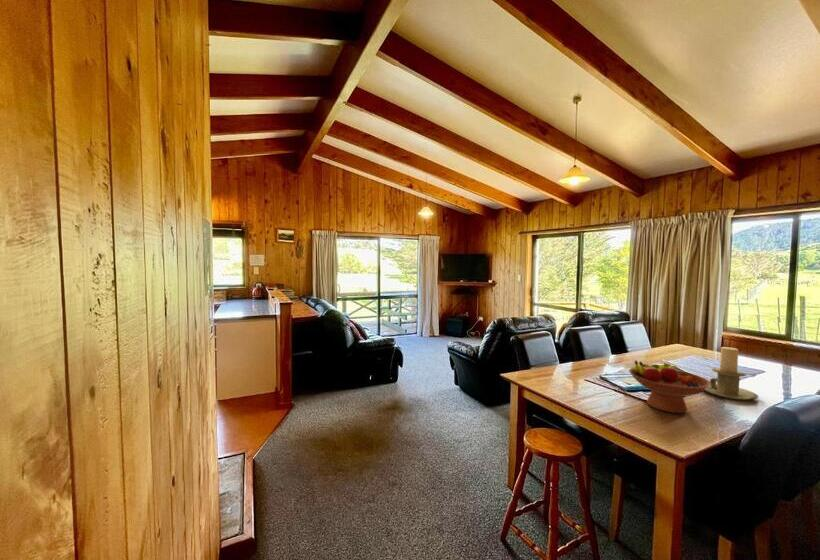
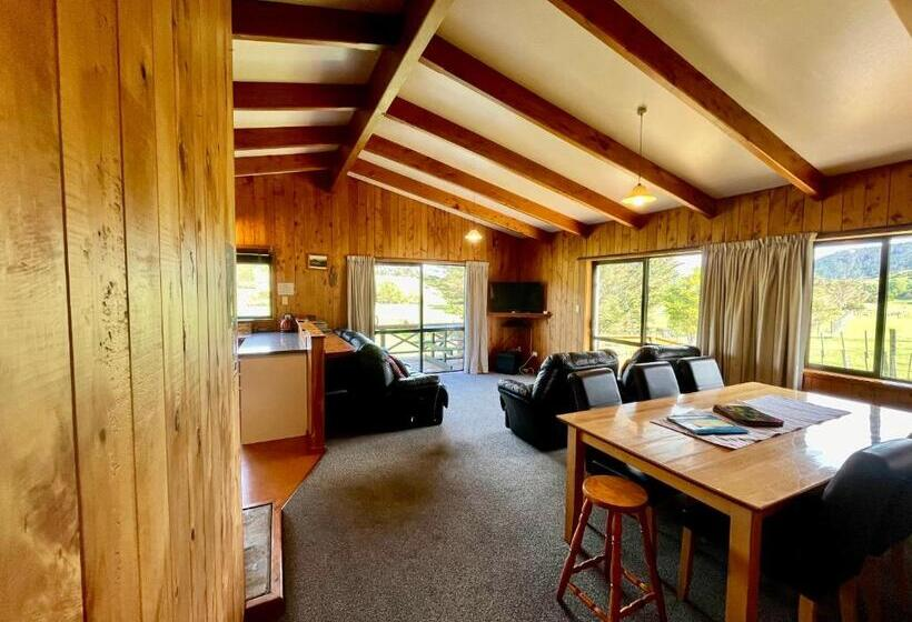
- candle holder [703,346,759,401]
- fruit bowl [628,360,711,414]
